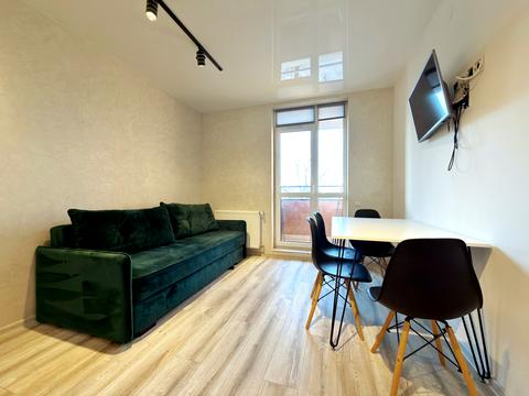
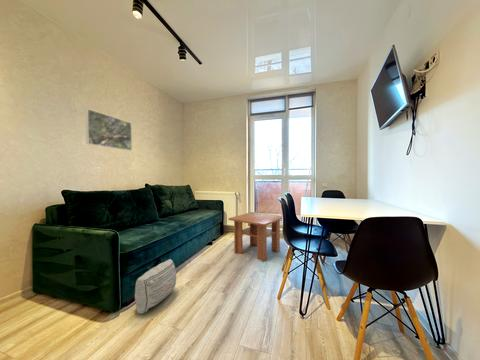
+ cushion [134,258,177,315]
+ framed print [85,108,133,152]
+ coffee table [227,211,283,262]
